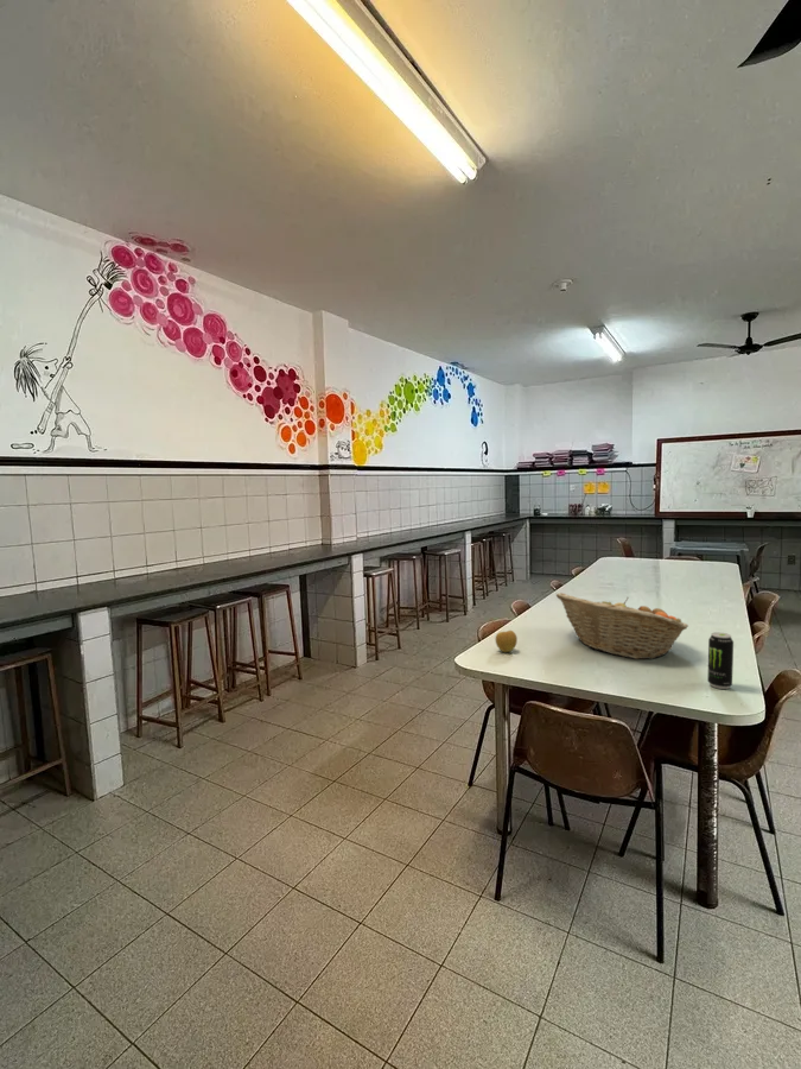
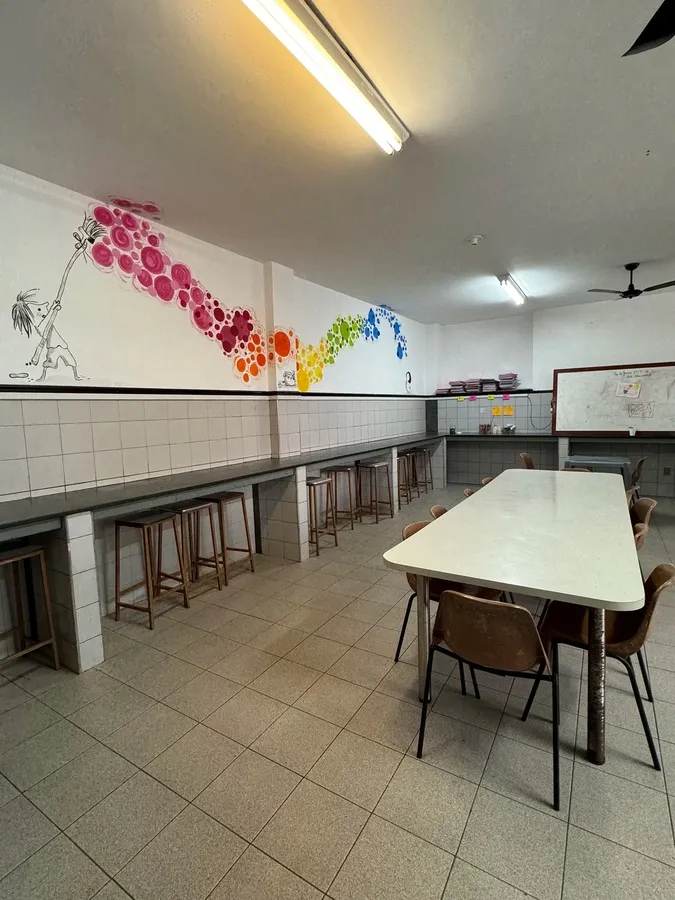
- apple [495,630,519,653]
- fruit basket [555,592,689,660]
- beverage can [706,631,735,690]
